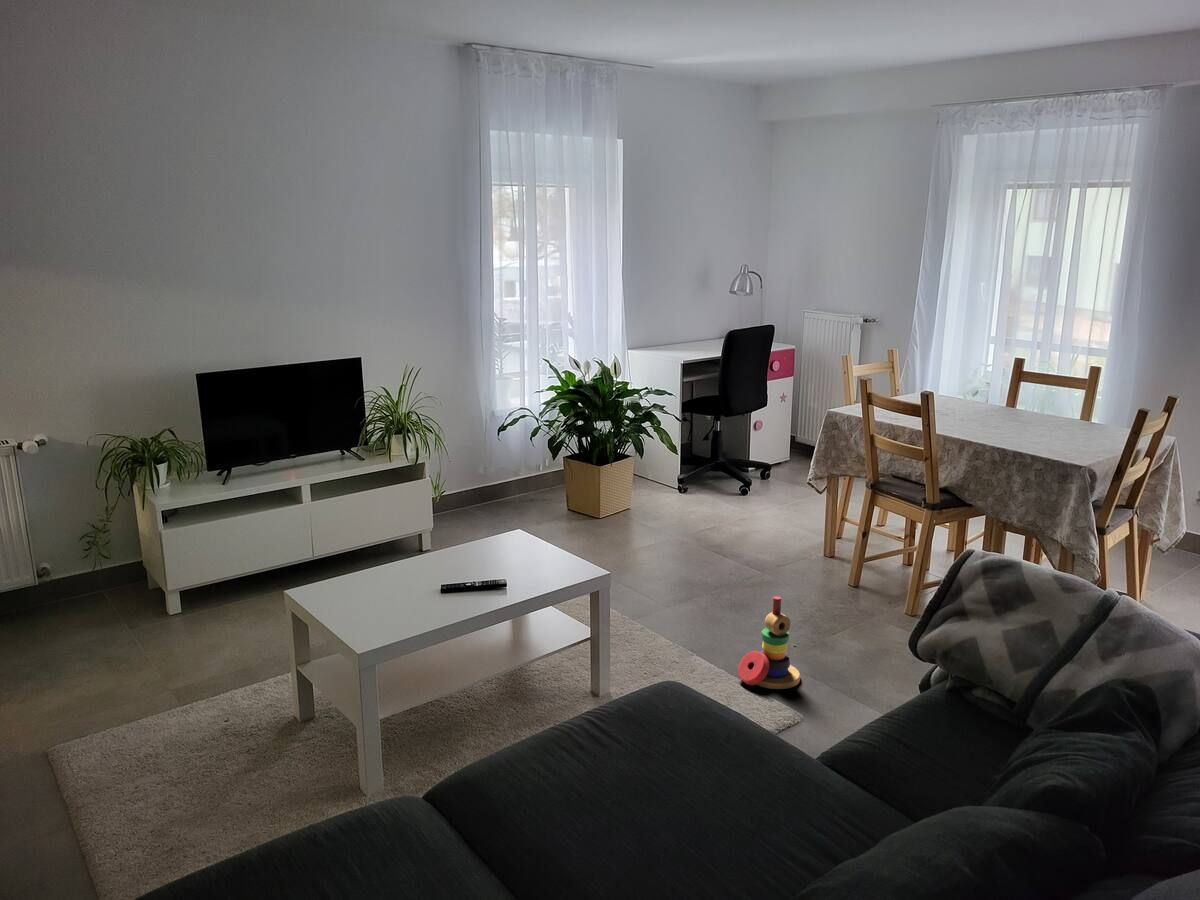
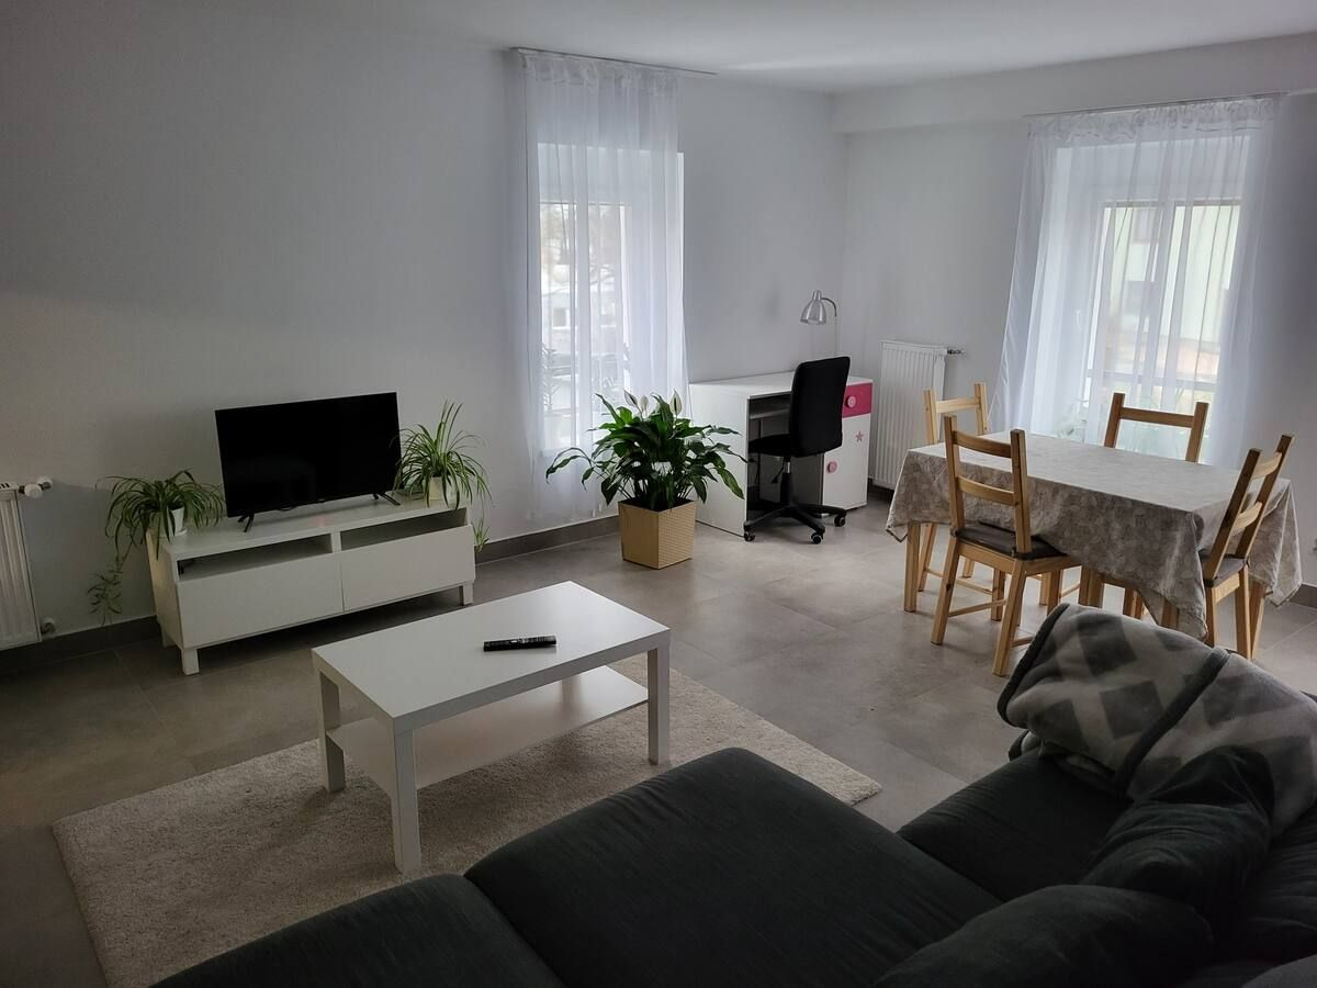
- stacking toy [737,595,801,690]
